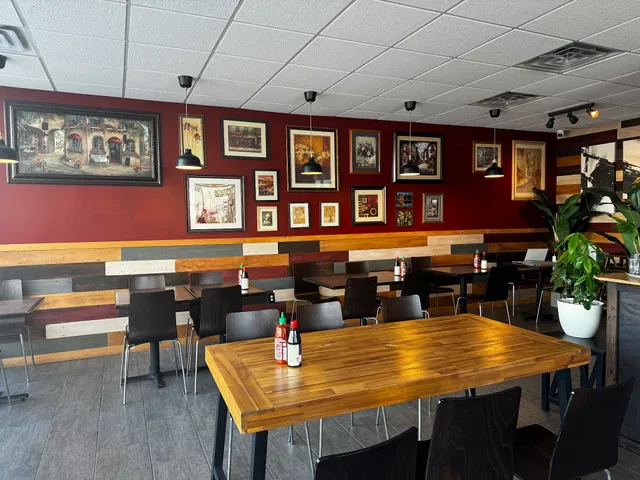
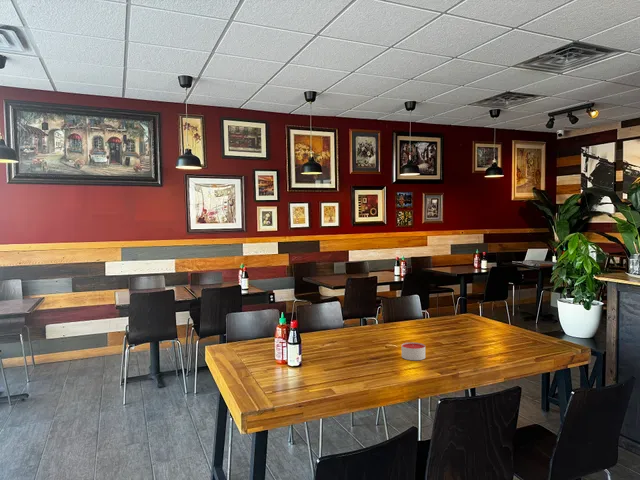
+ candle [401,341,426,361]
